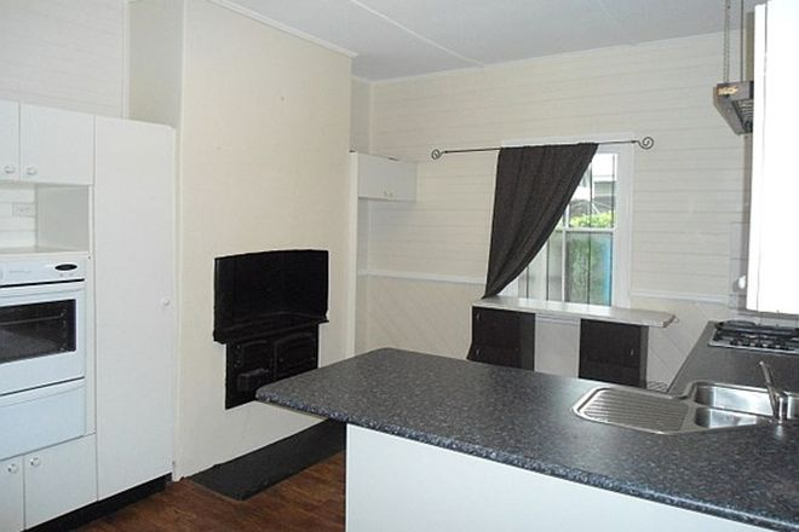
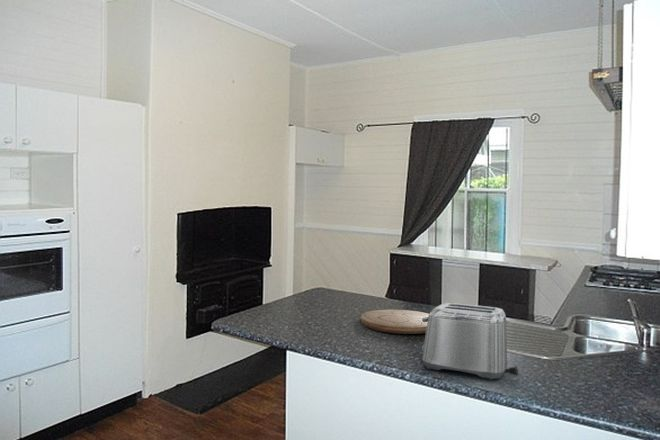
+ toaster [421,302,521,380]
+ cutting board [360,309,429,335]
